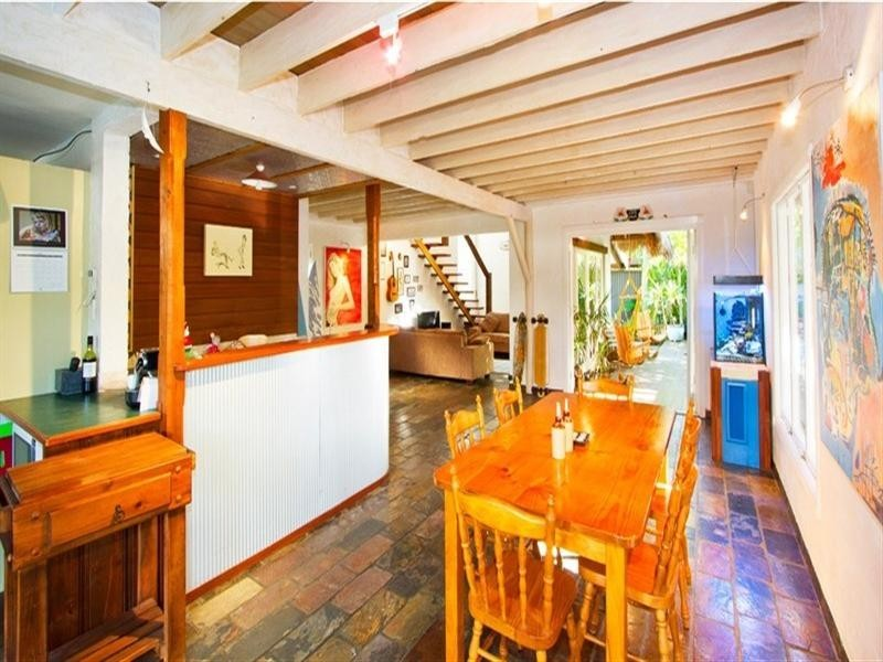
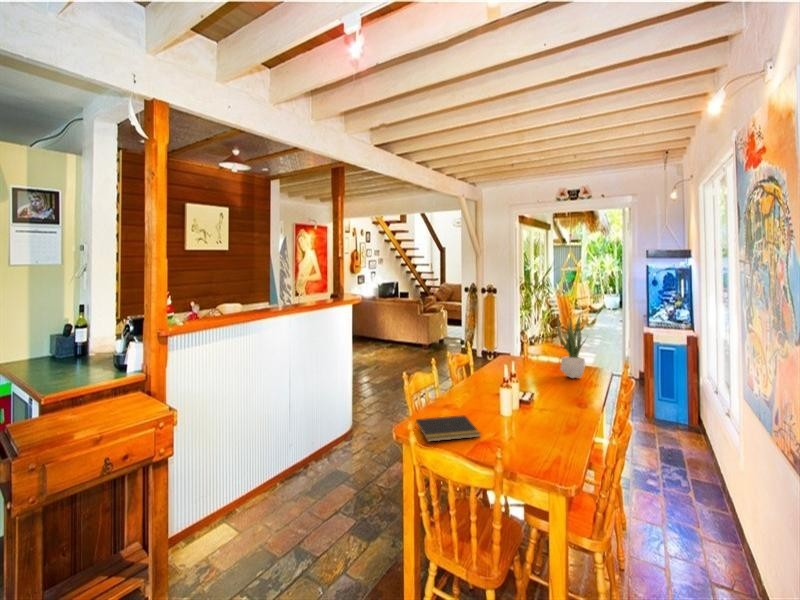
+ potted plant [556,313,588,379]
+ notepad [414,414,482,443]
